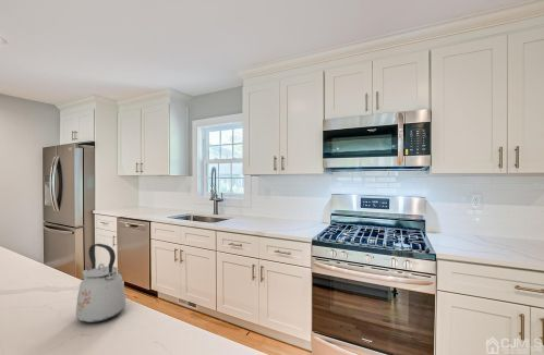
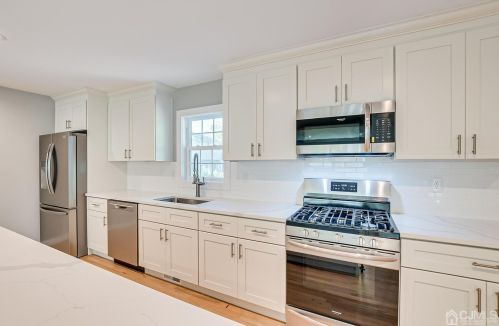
- kettle [75,243,126,323]
